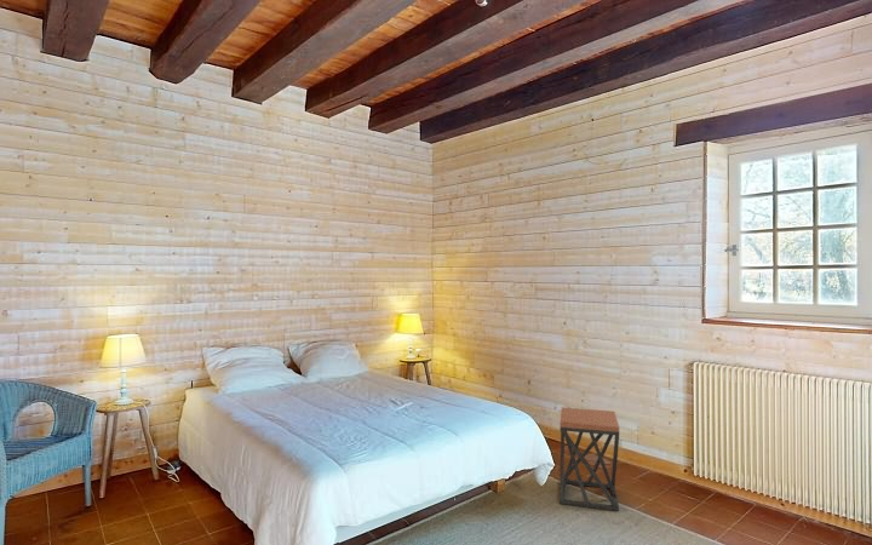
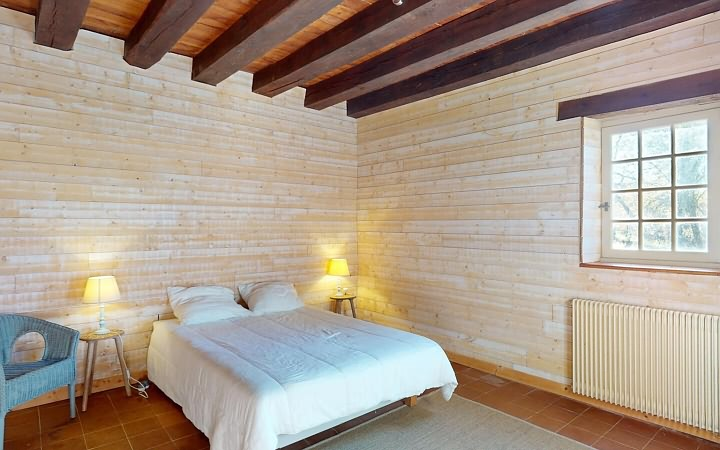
- stool [558,407,620,512]
